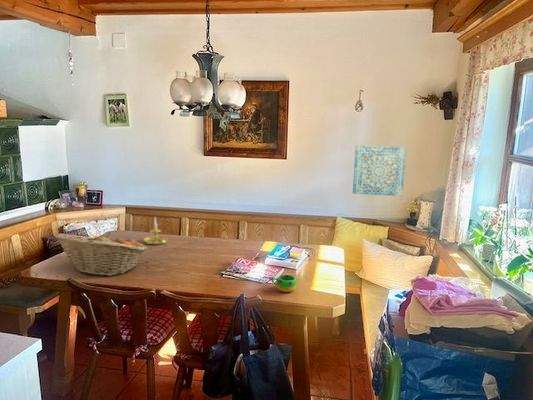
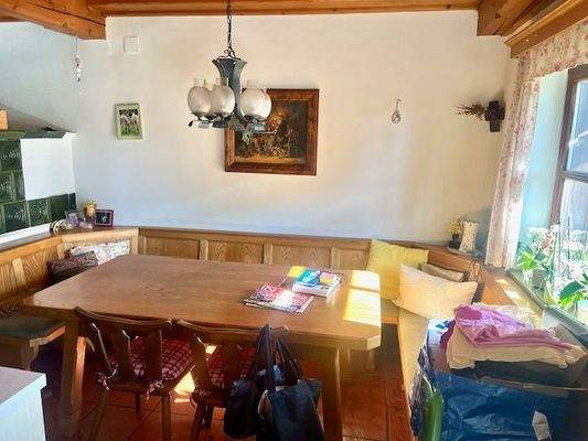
- fruit basket [53,231,148,277]
- wall art [352,144,408,197]
- candle holder [142,216,169,246]
- mug [271,274,297,293]
